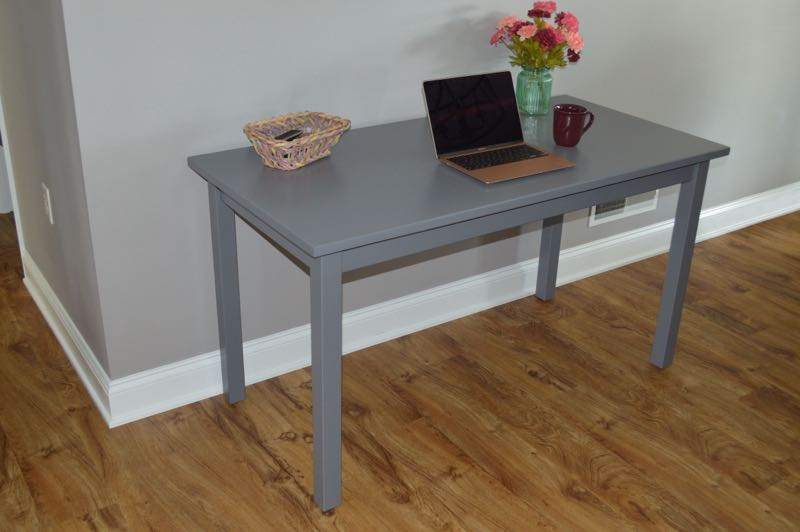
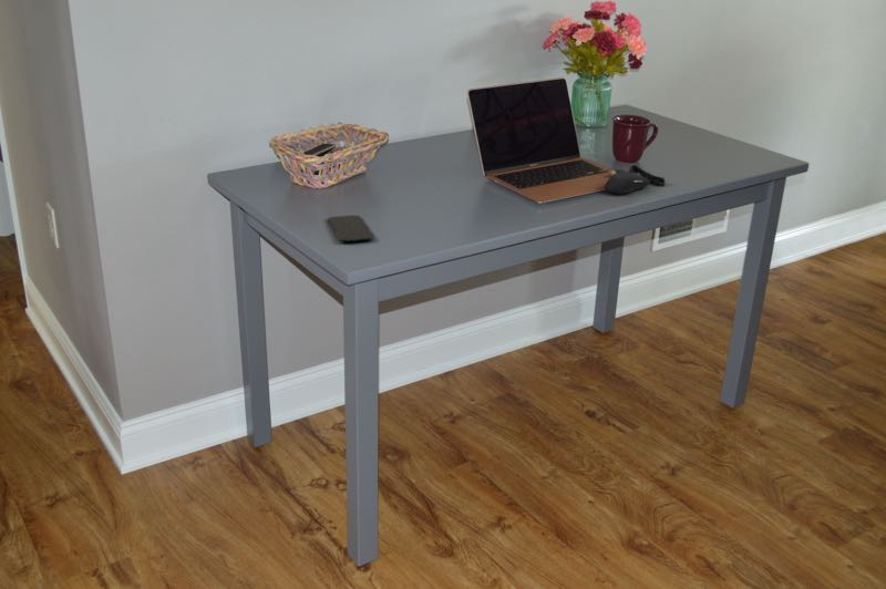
+ smartphone [327,214,375,242]
+ computer mouse [602,164,667,195]
